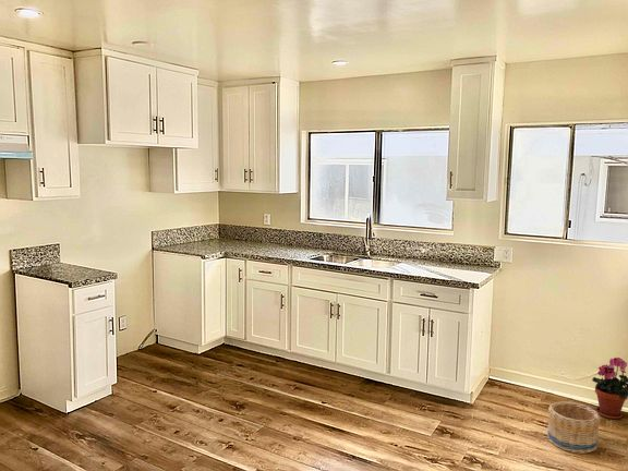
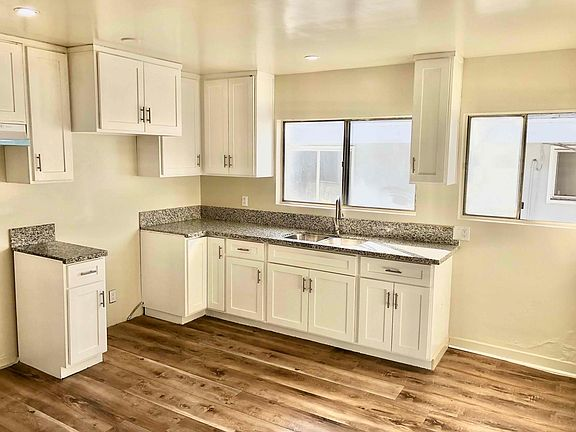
- potted plant [591,357,628,421]
- basket [546,400,602,455]
